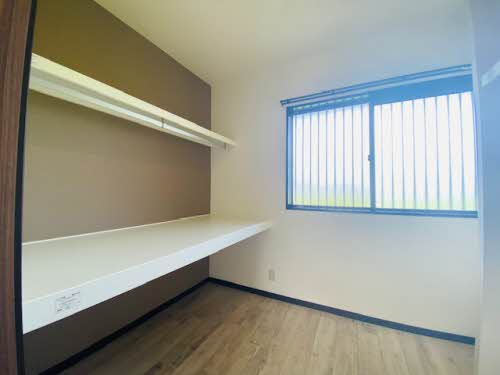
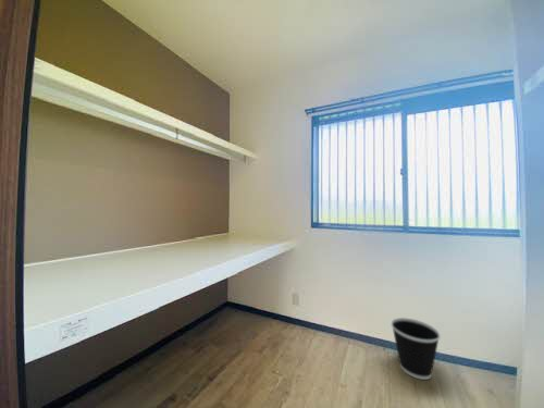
+ wastebasket [391,317,442,381]
